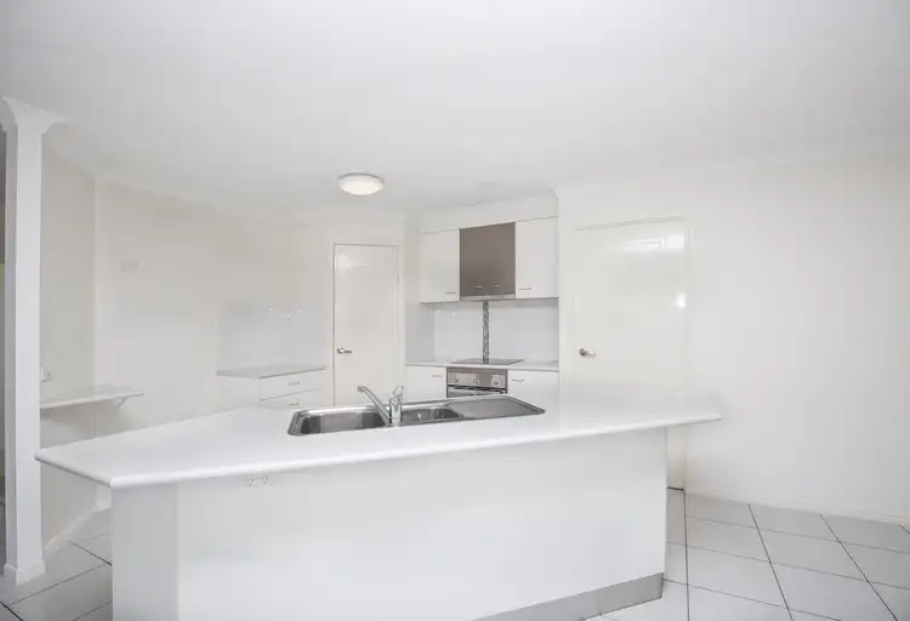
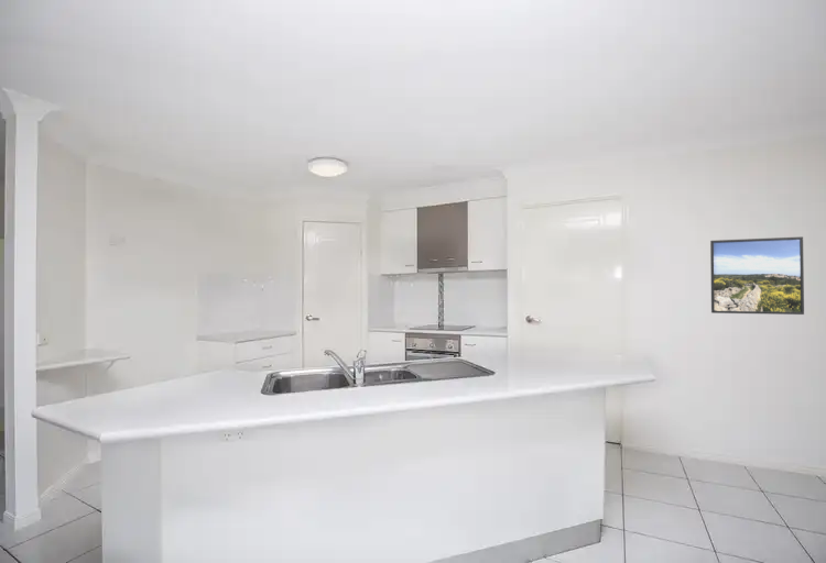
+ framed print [709,235,805,316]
